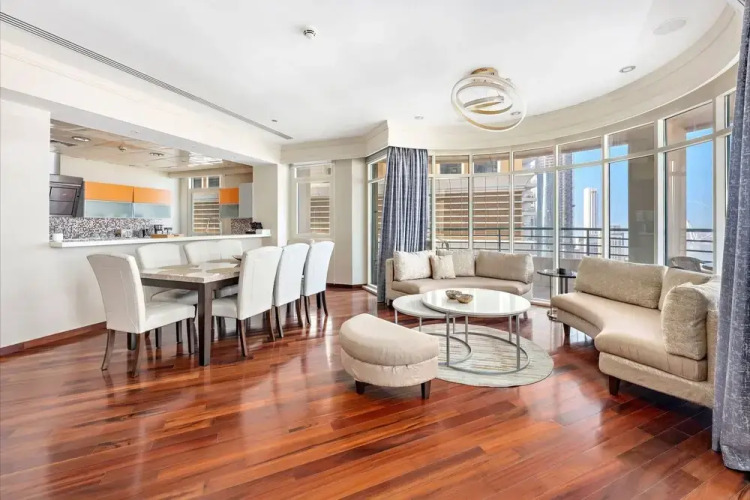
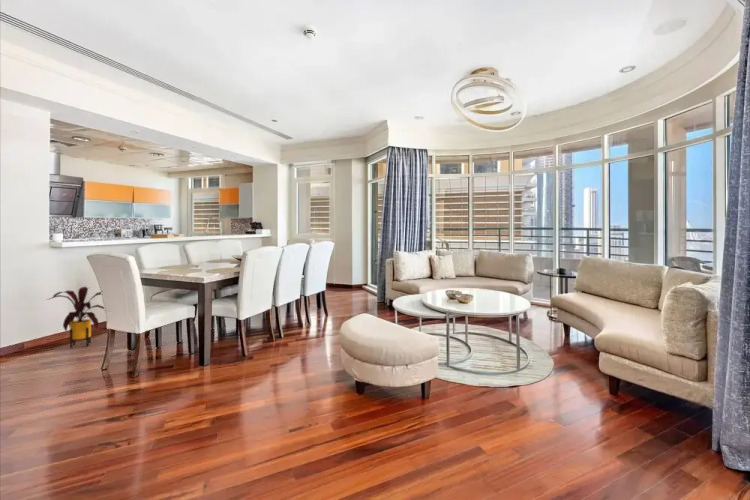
+ house plant [46,286,105,349]
